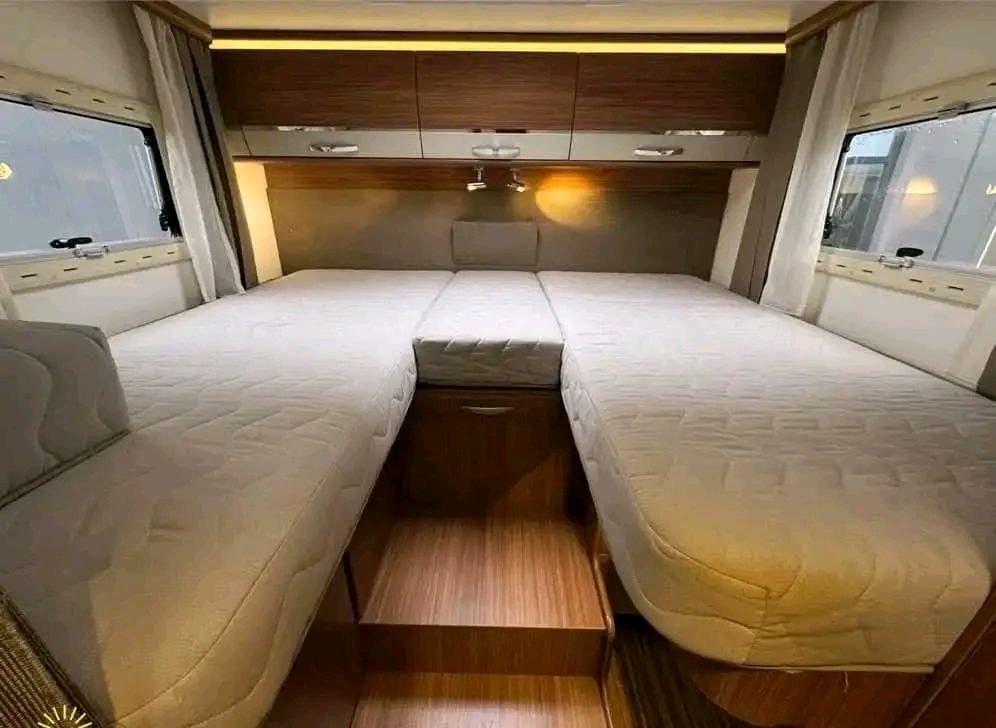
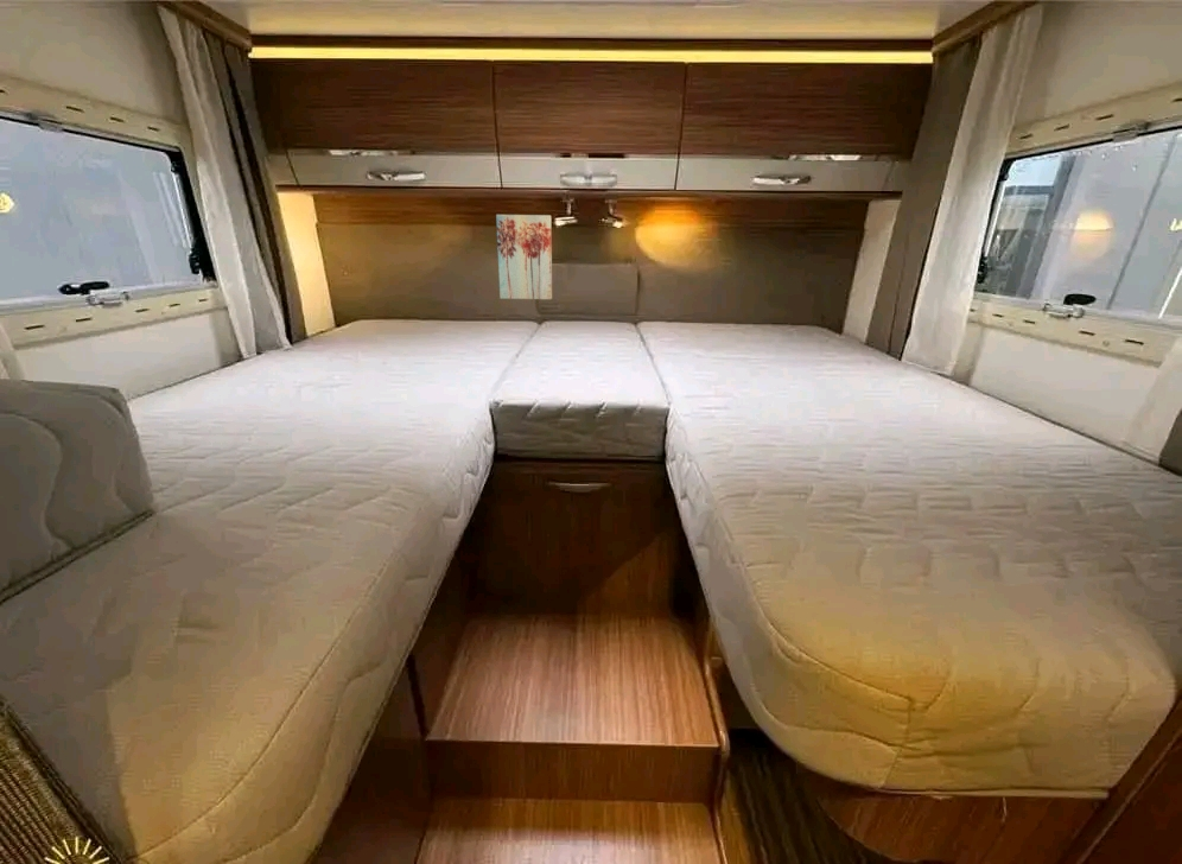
+ wall art [495,214,553,300]
